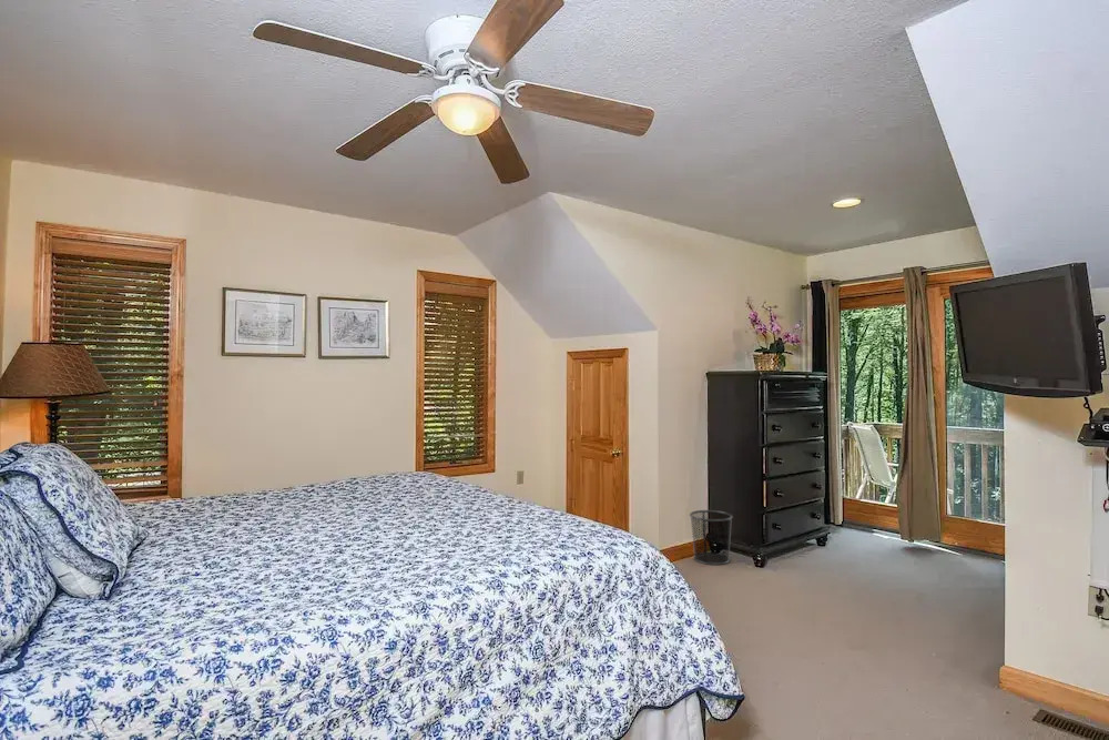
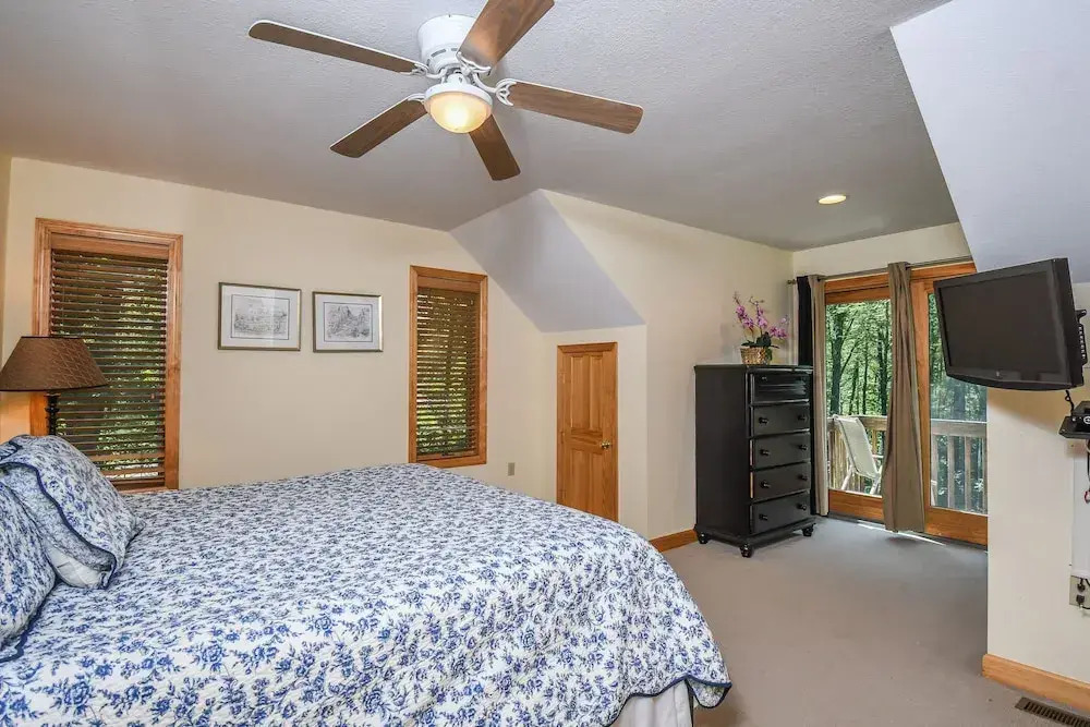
- waste bin [689,509,734,566]
